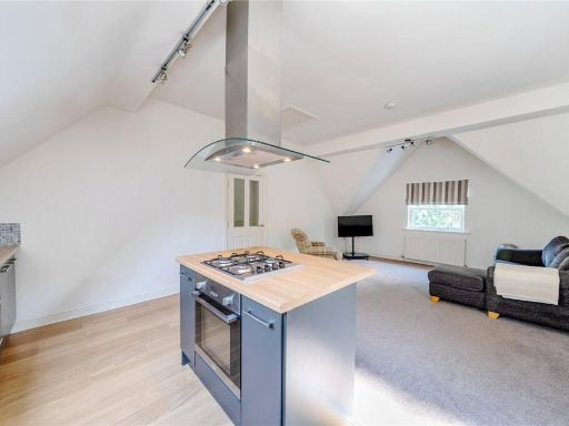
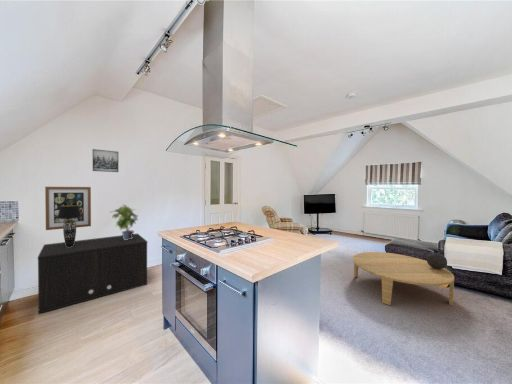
+ wall art [91,148,119,173]
+ table lamp [58,205,82,247]
+ storage cabinet [37,233,148,314]
+ wall art [44,186,92,231]
+ decorative sphere [426,252,448,269]
+ potted plant [110,203,139,240]
+ coffee table [352,251,455,307]
